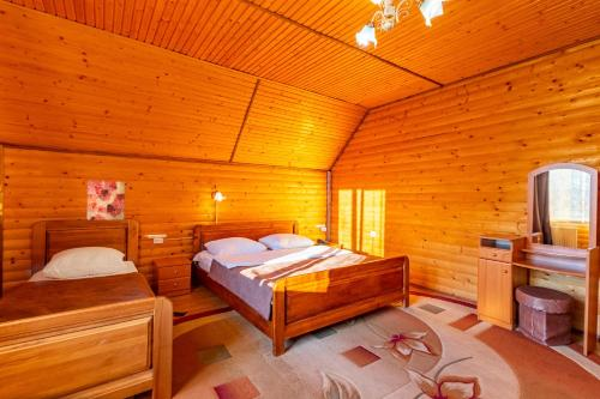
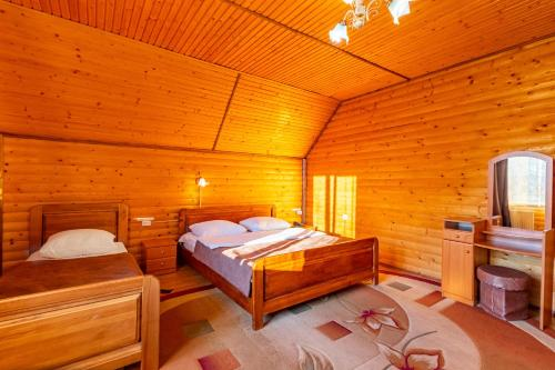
- wall art [86,180,126,222]
